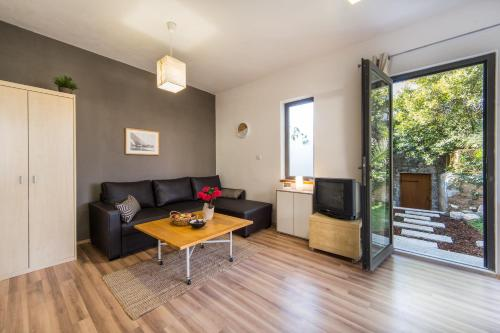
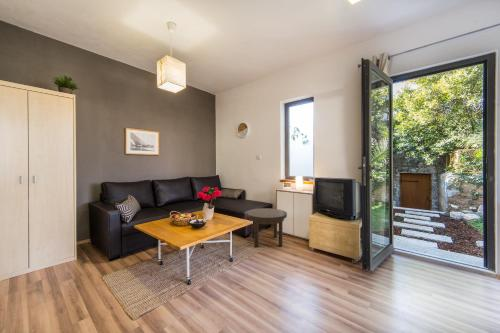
+ side table [245,207,288,248]
